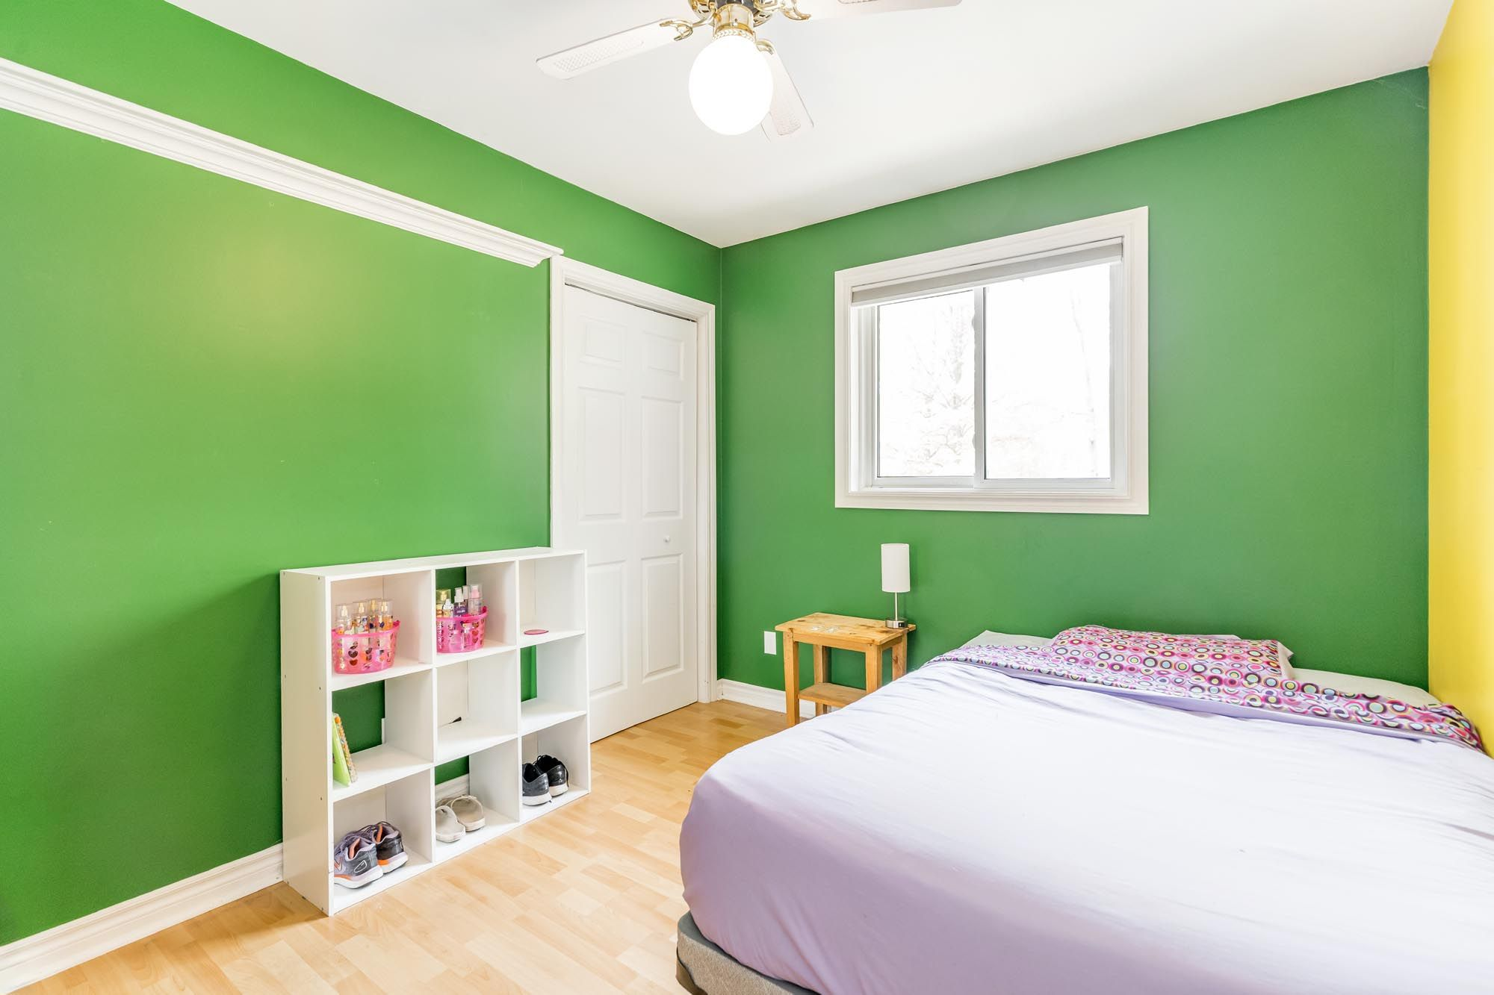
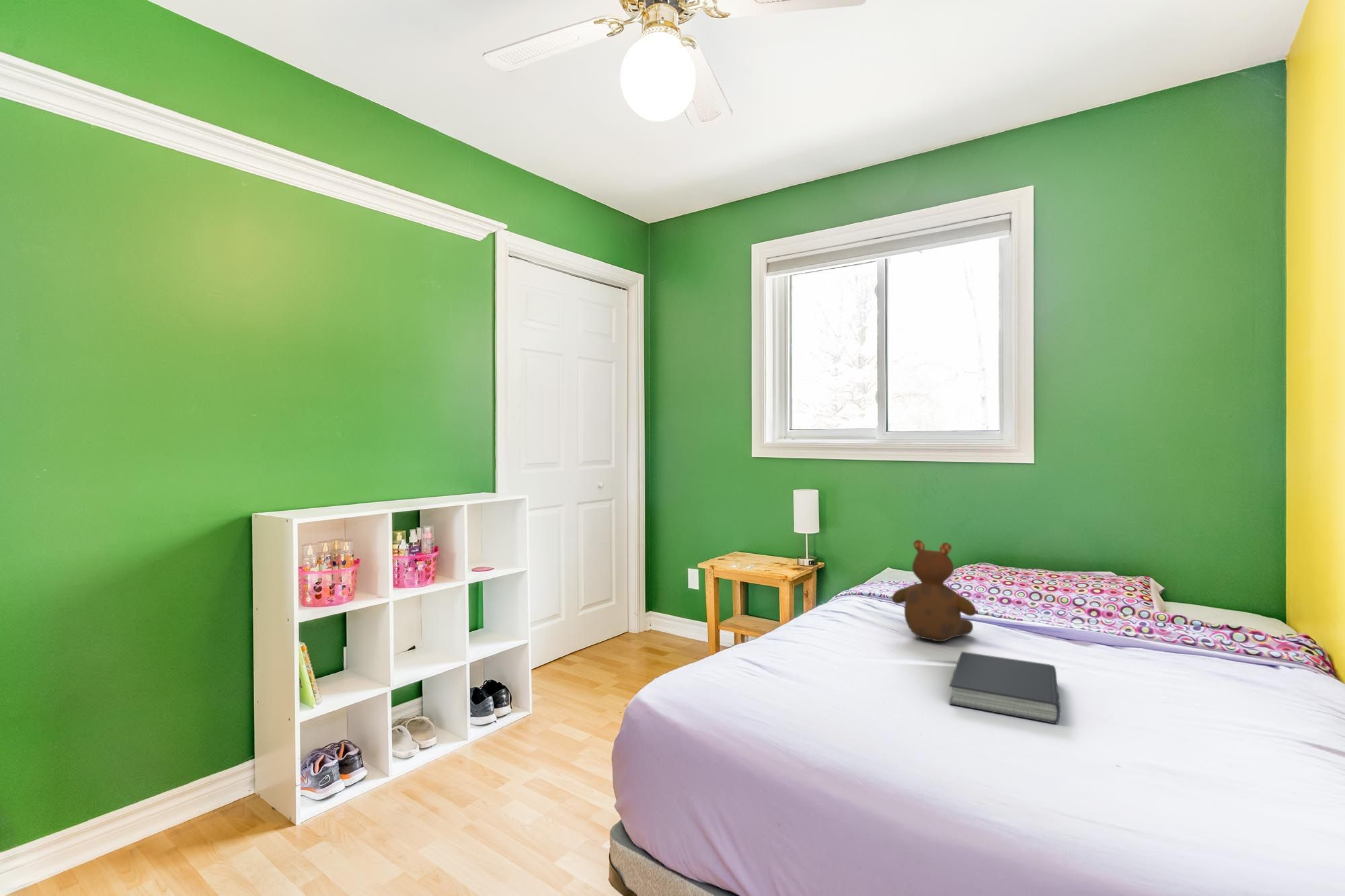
+ teddy bear [891,539,977,642]
+ book [948,651,1061,724]
